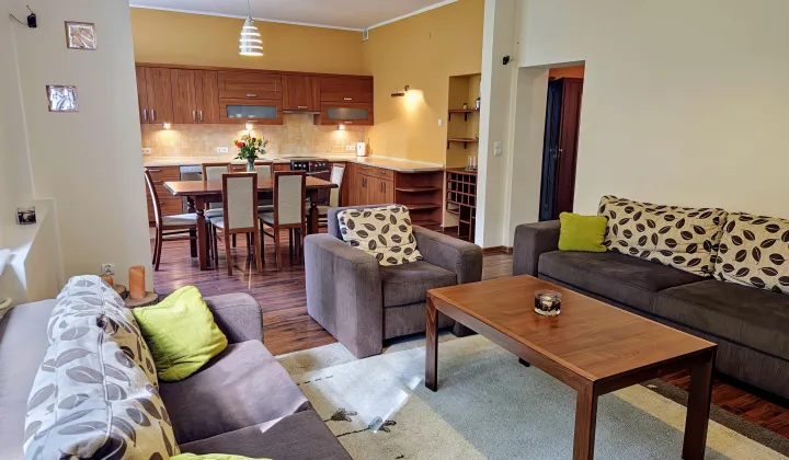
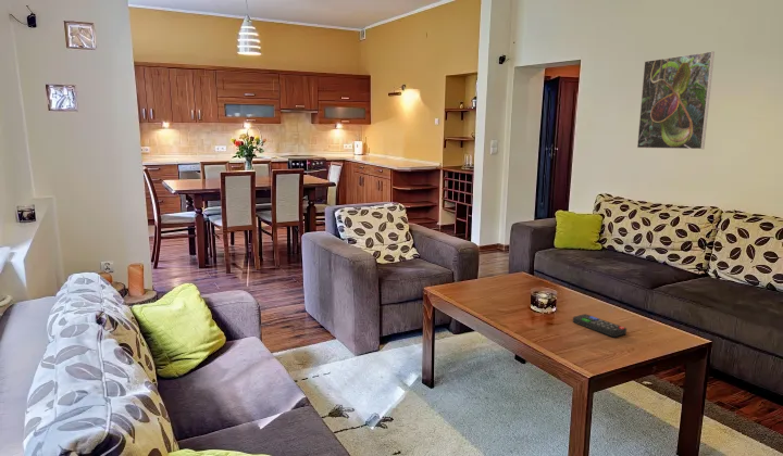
+ remote control [572,313,627,338]
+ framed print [636,50,716,150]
